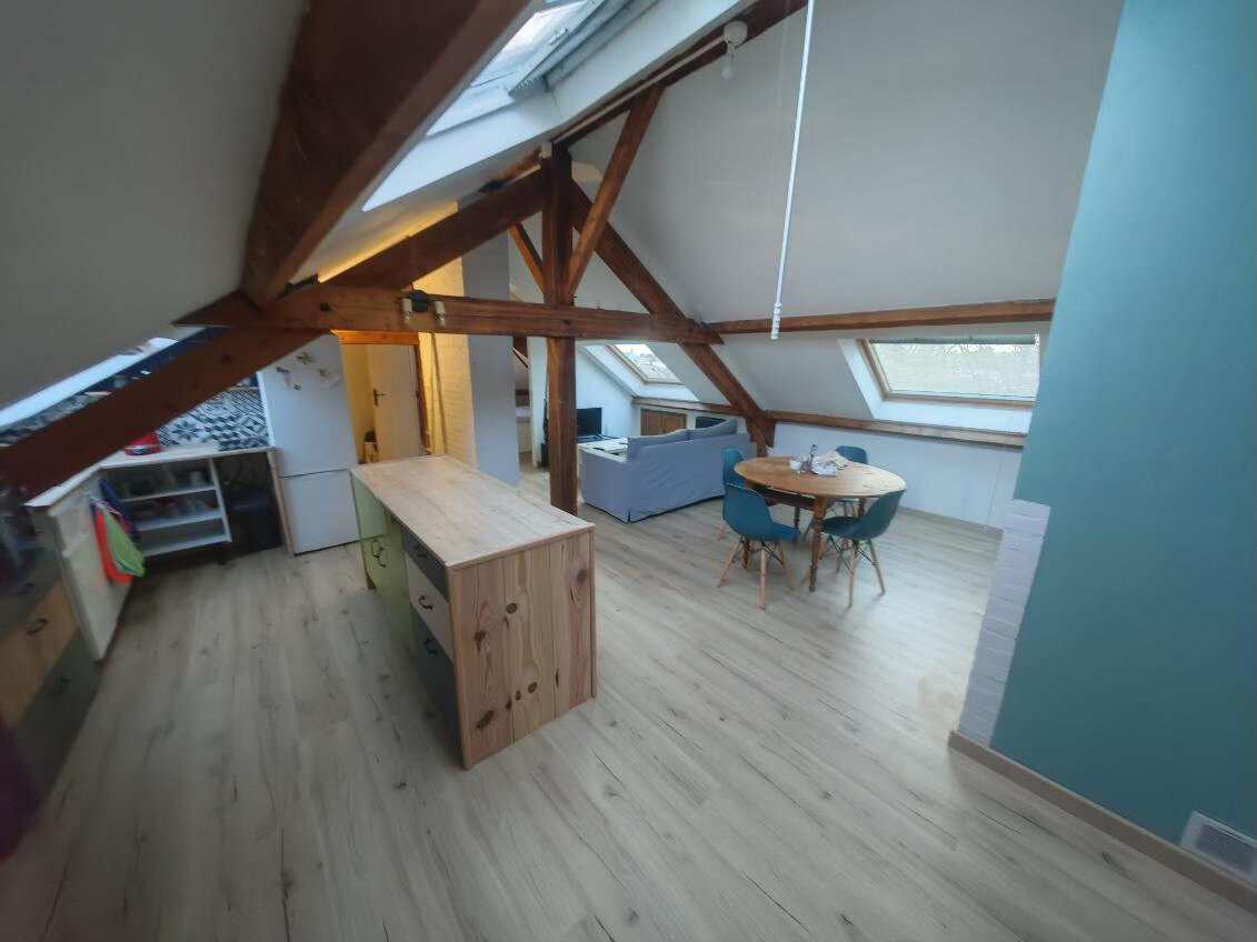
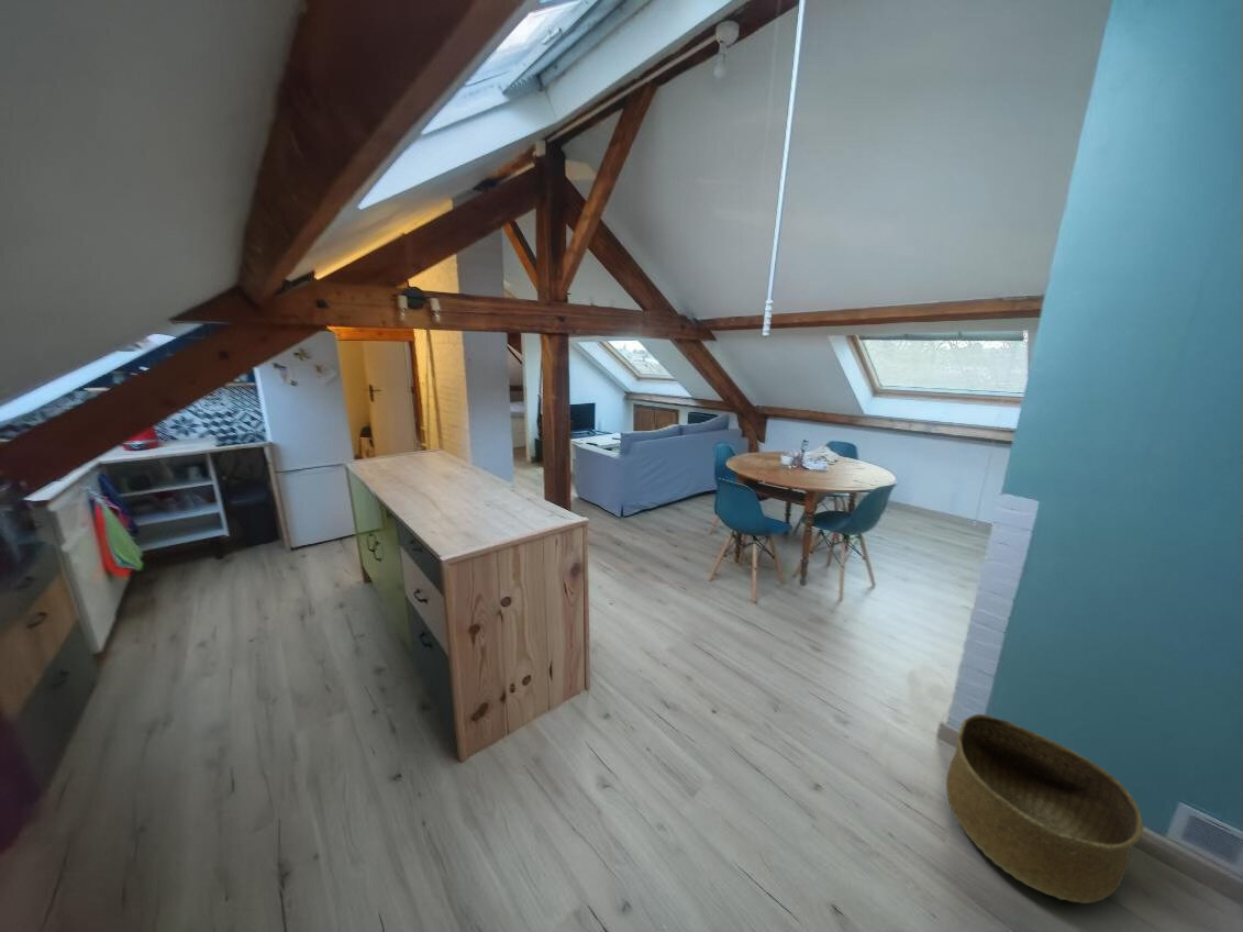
+ basket [945,713,1144,905]
